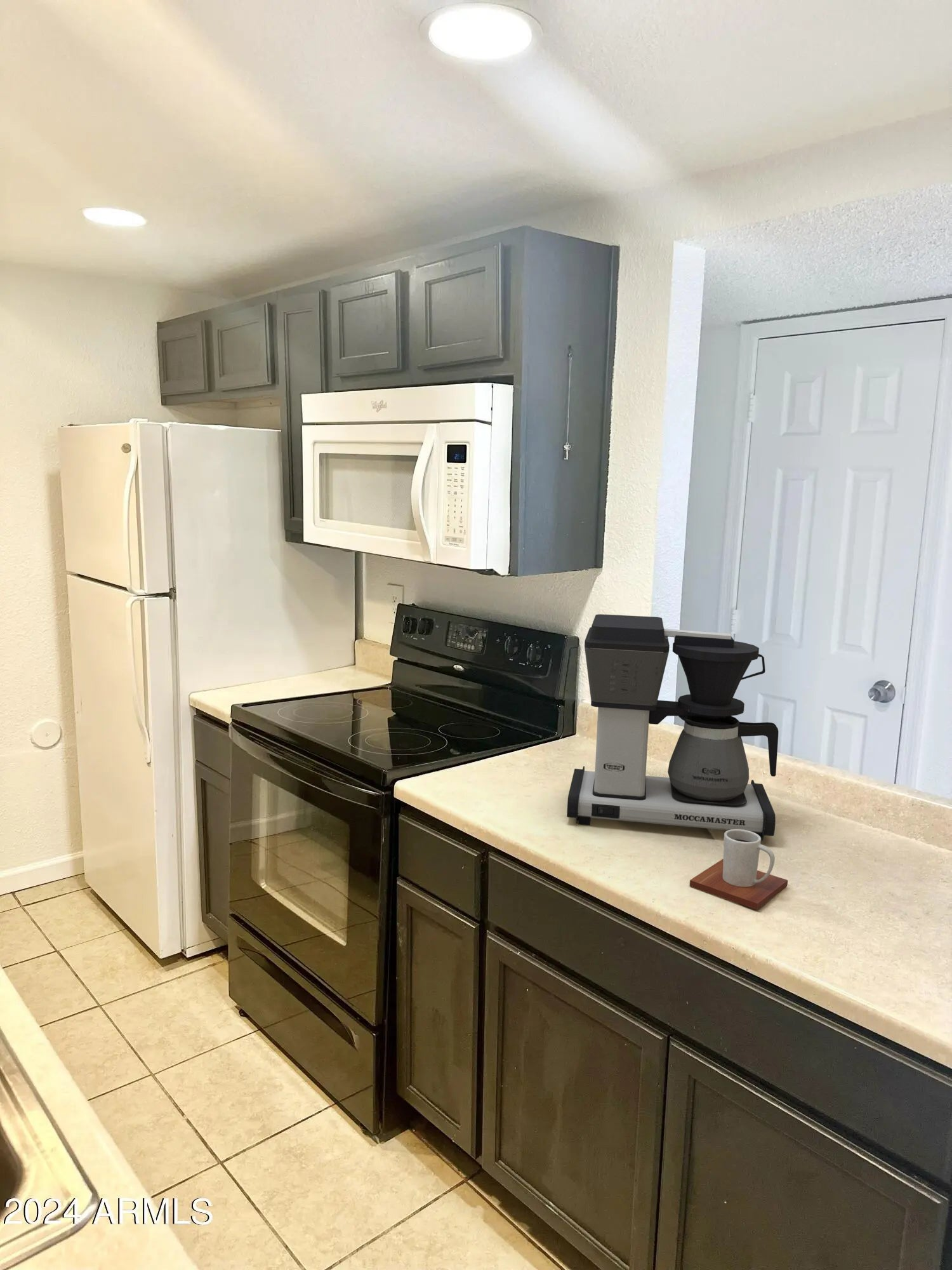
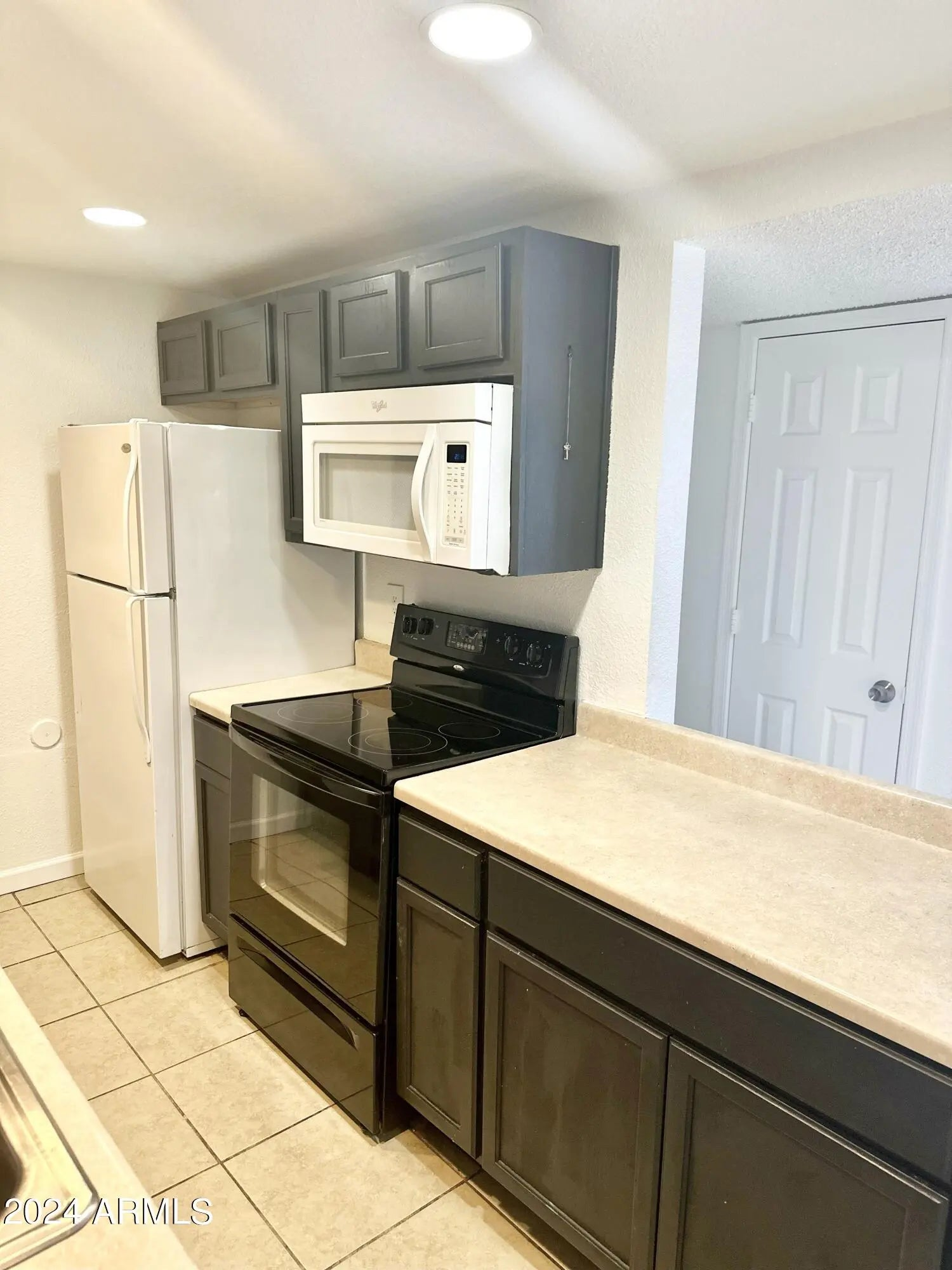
- mug [689,829,788,911]
- coffee maker [566,613,779,841]
